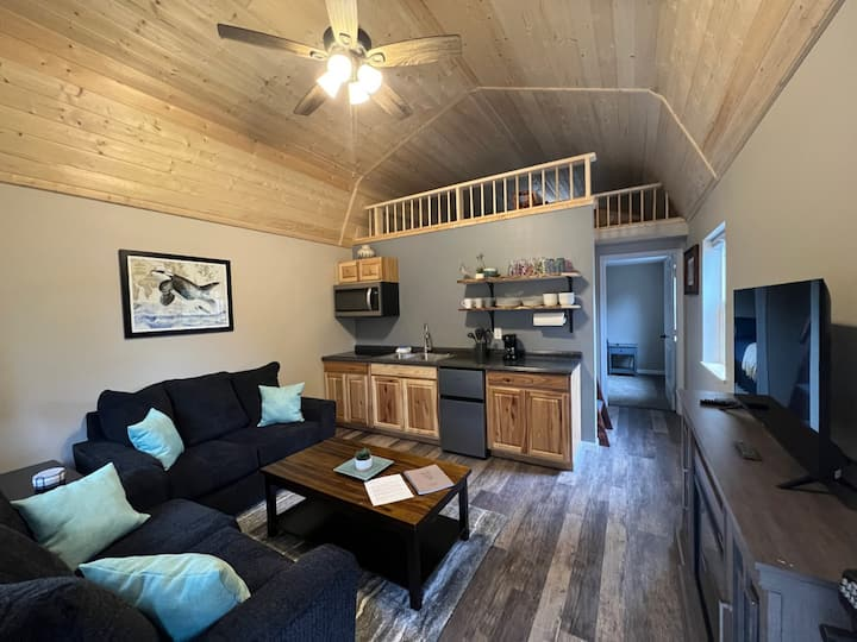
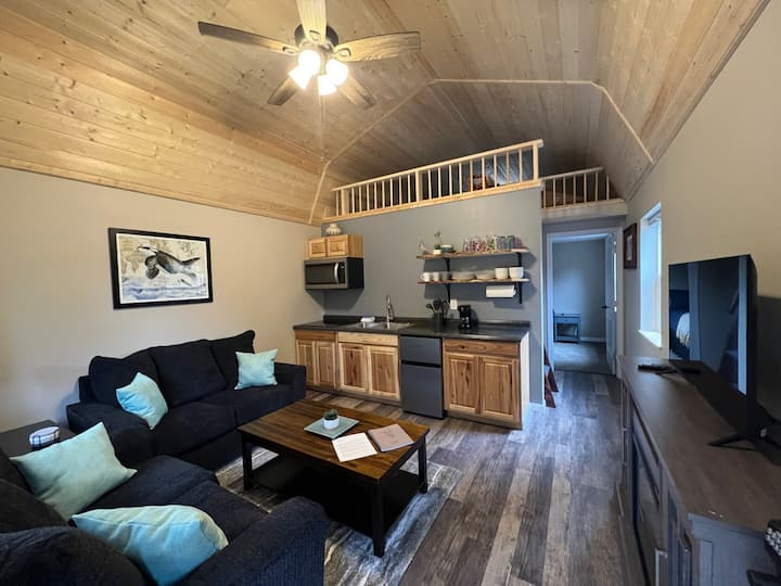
- remote control [733,439,759,460]
